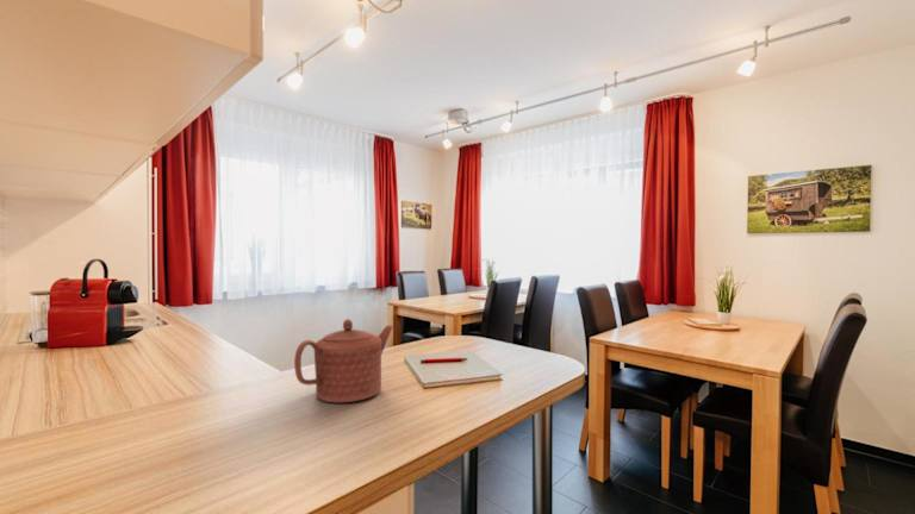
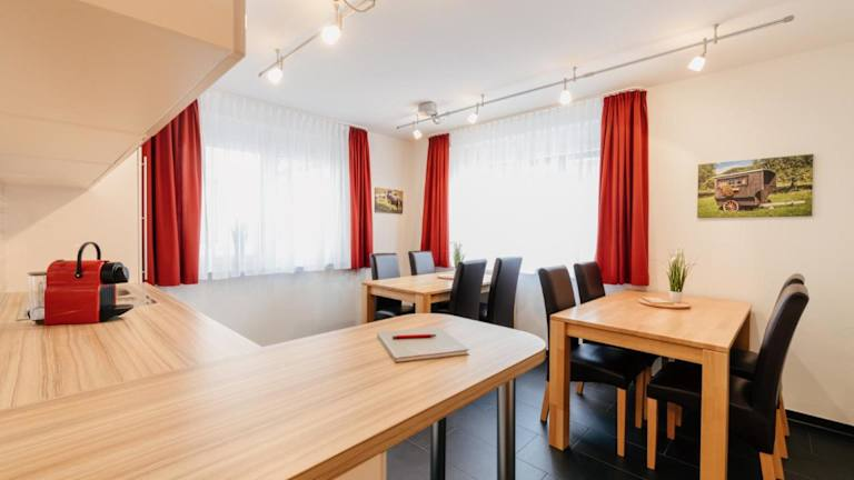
- teapot [293,318,394,403]
